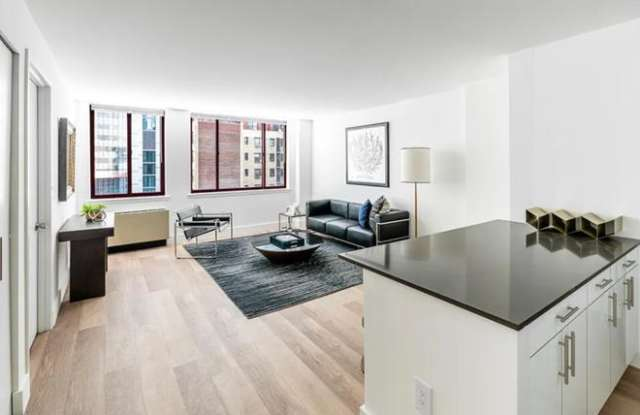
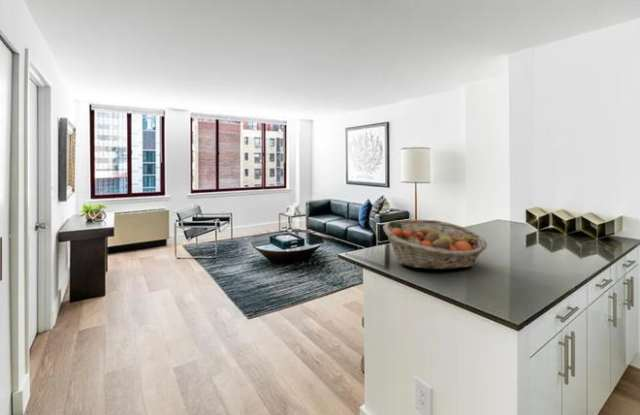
+ fruit basket [382,219,488,270]
